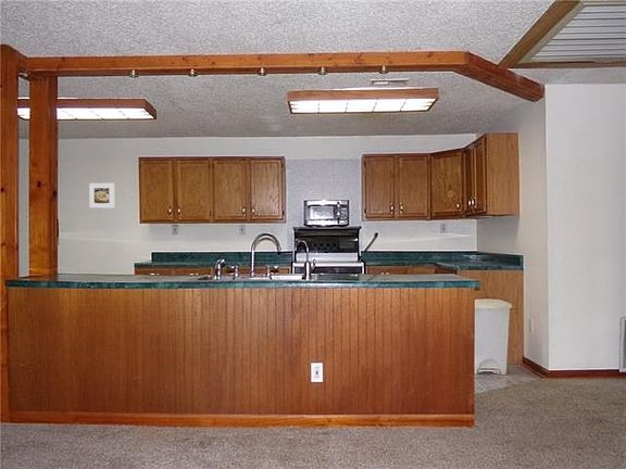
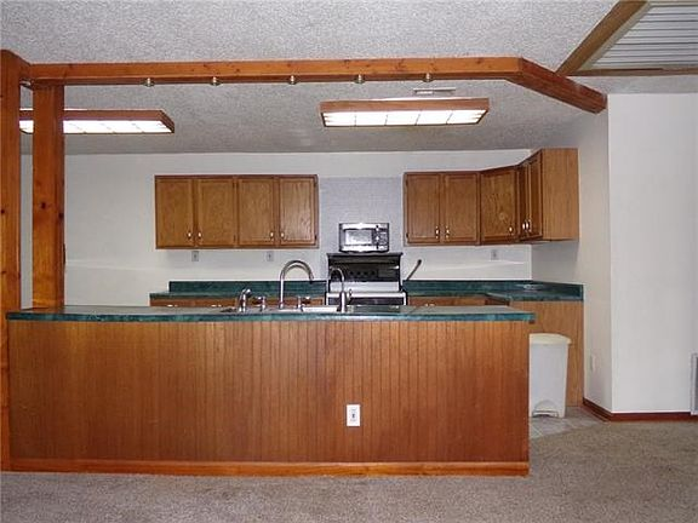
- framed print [88,182,115,210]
